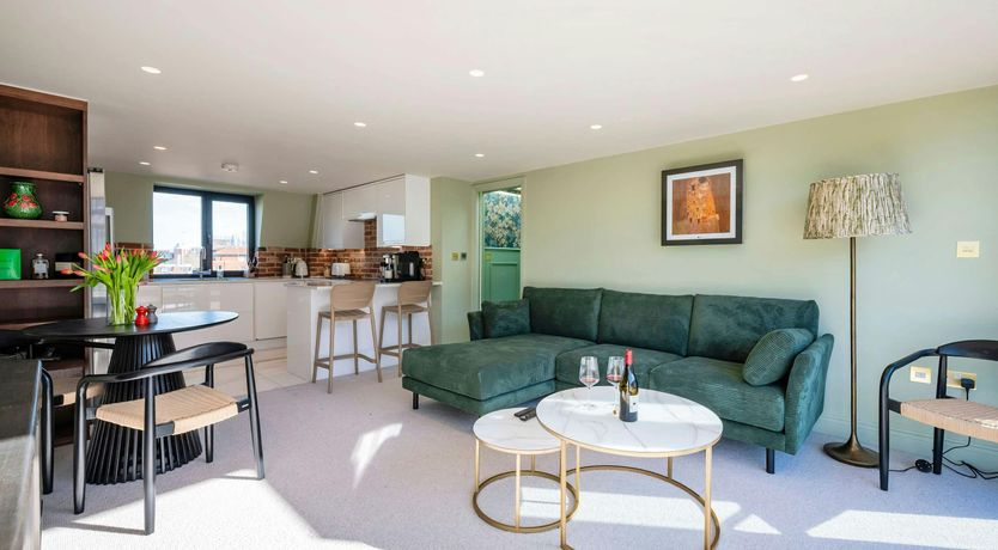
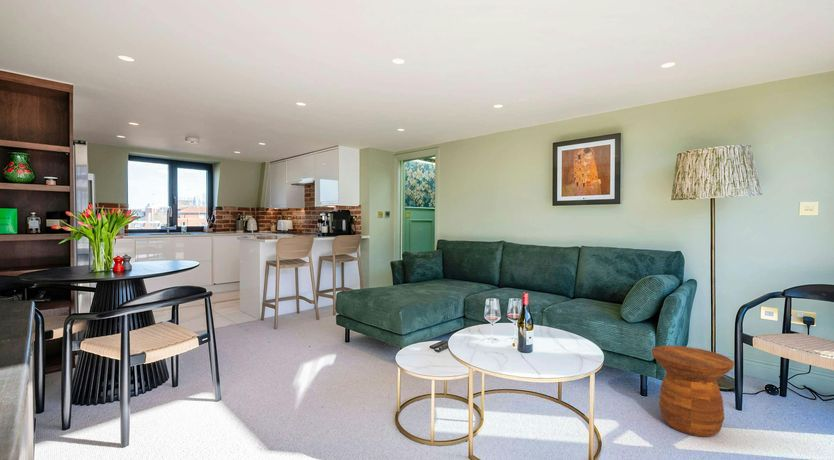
+ side table [650,345,735,438]
